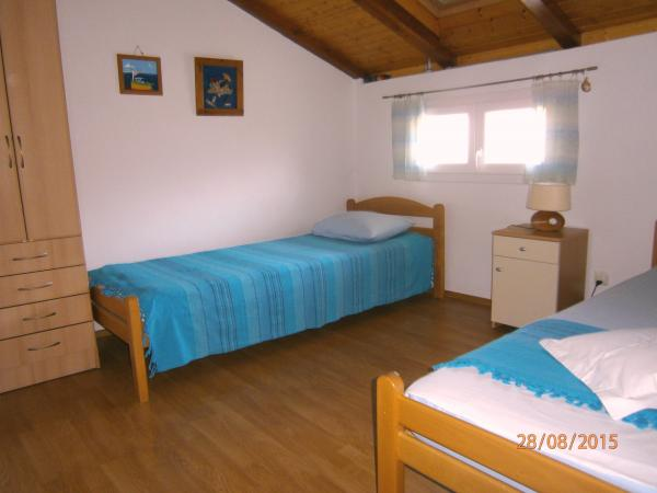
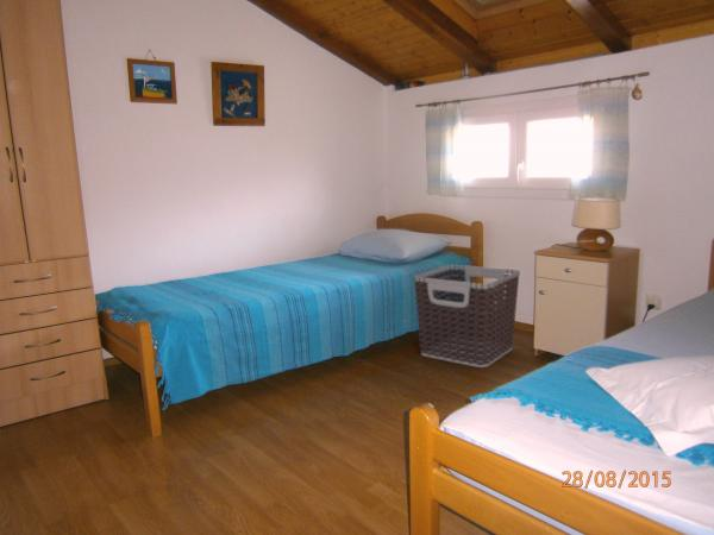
+ clothes hamper [413,264,521,369]
